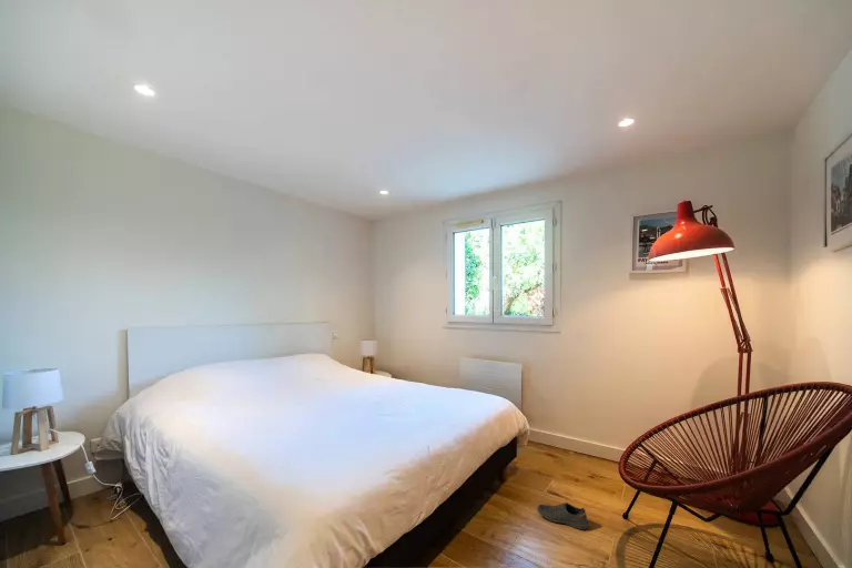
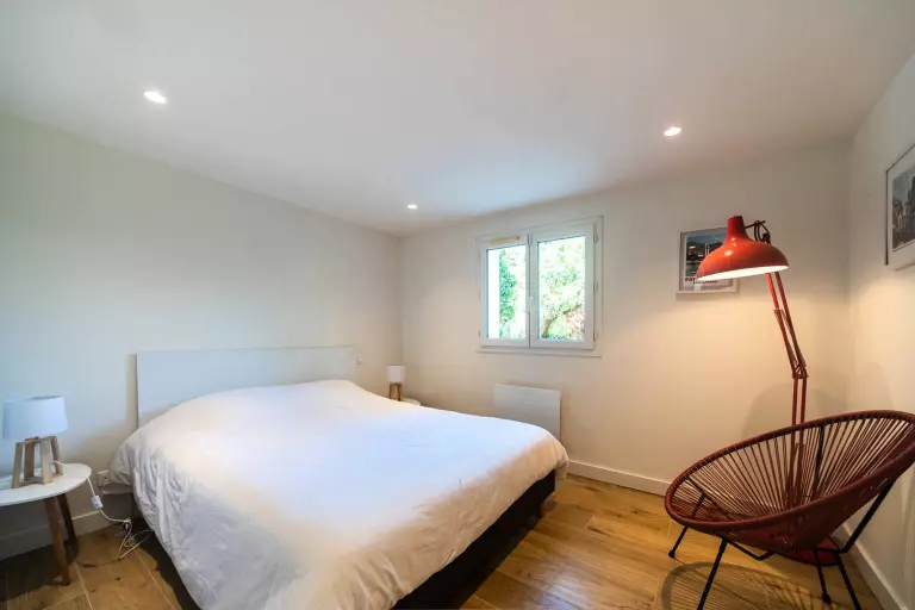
- shoe [536,501,589,531]
